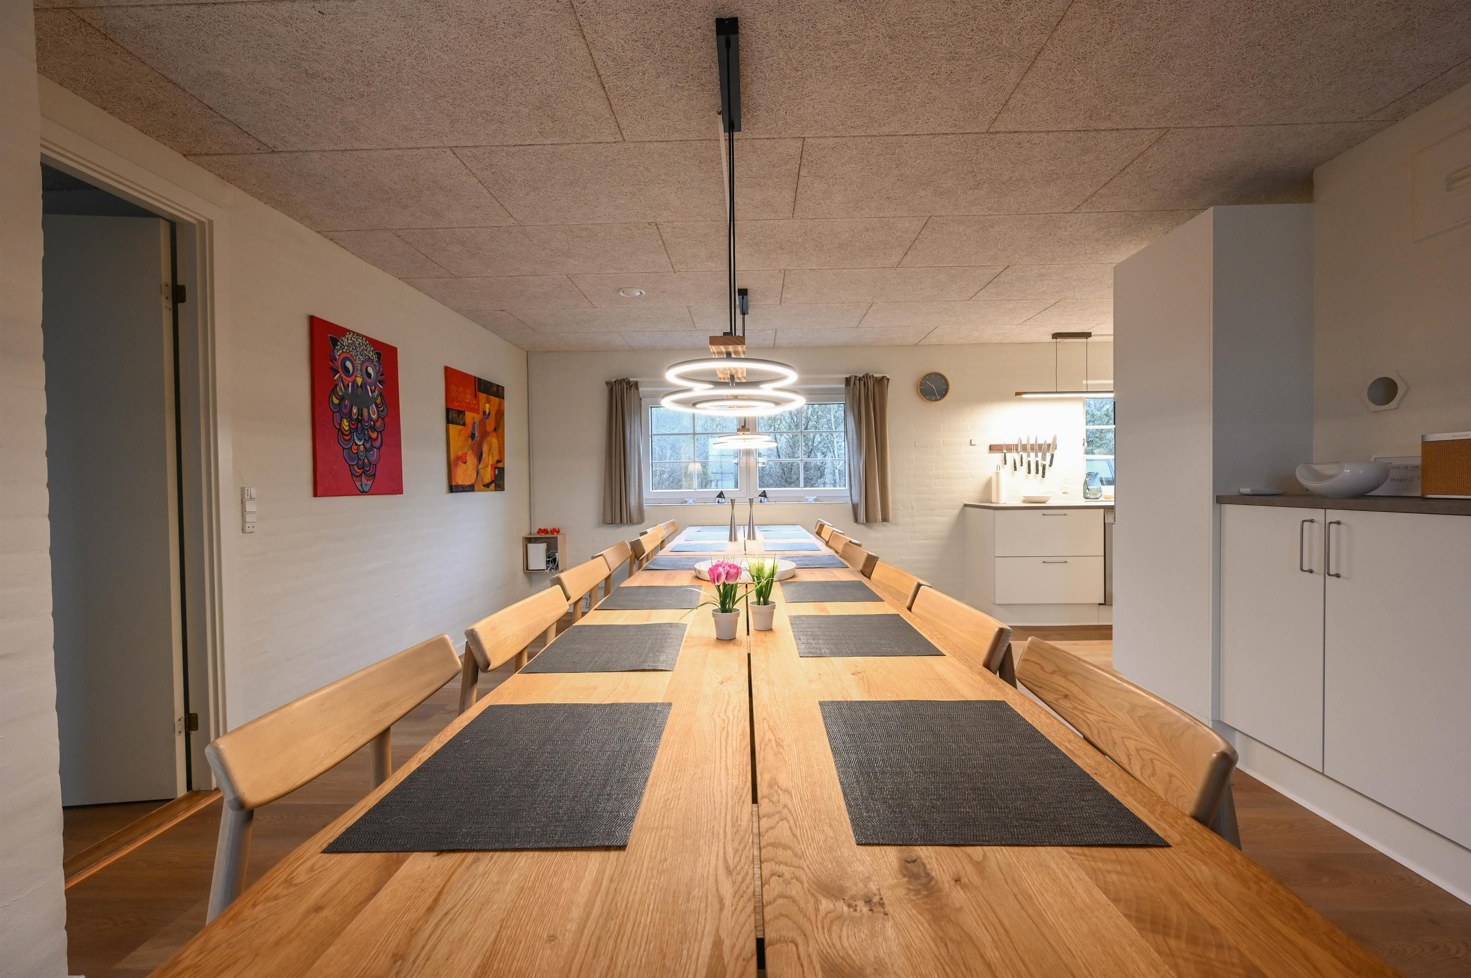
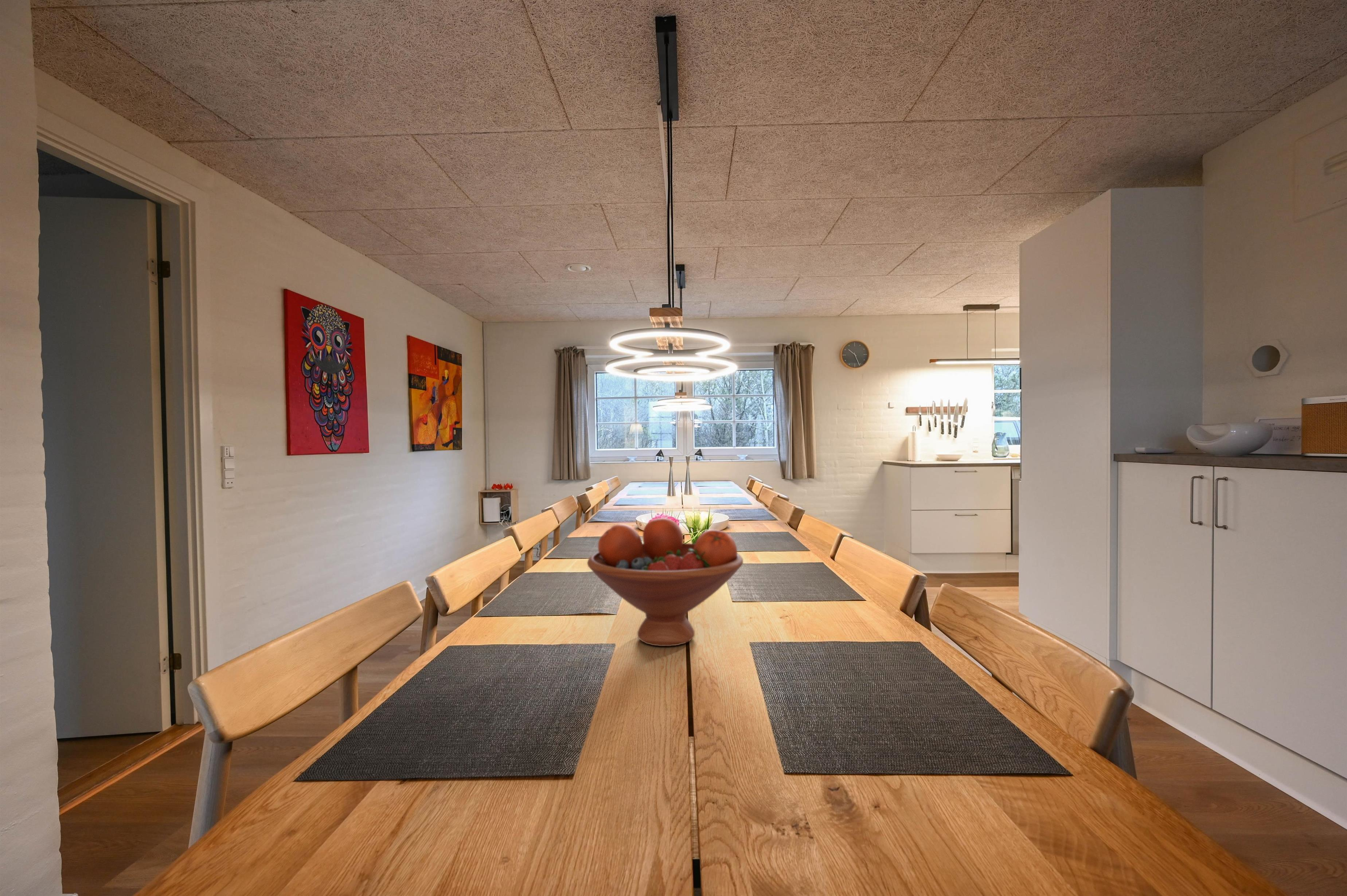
+ fruit bowl [587,517,743,647]
